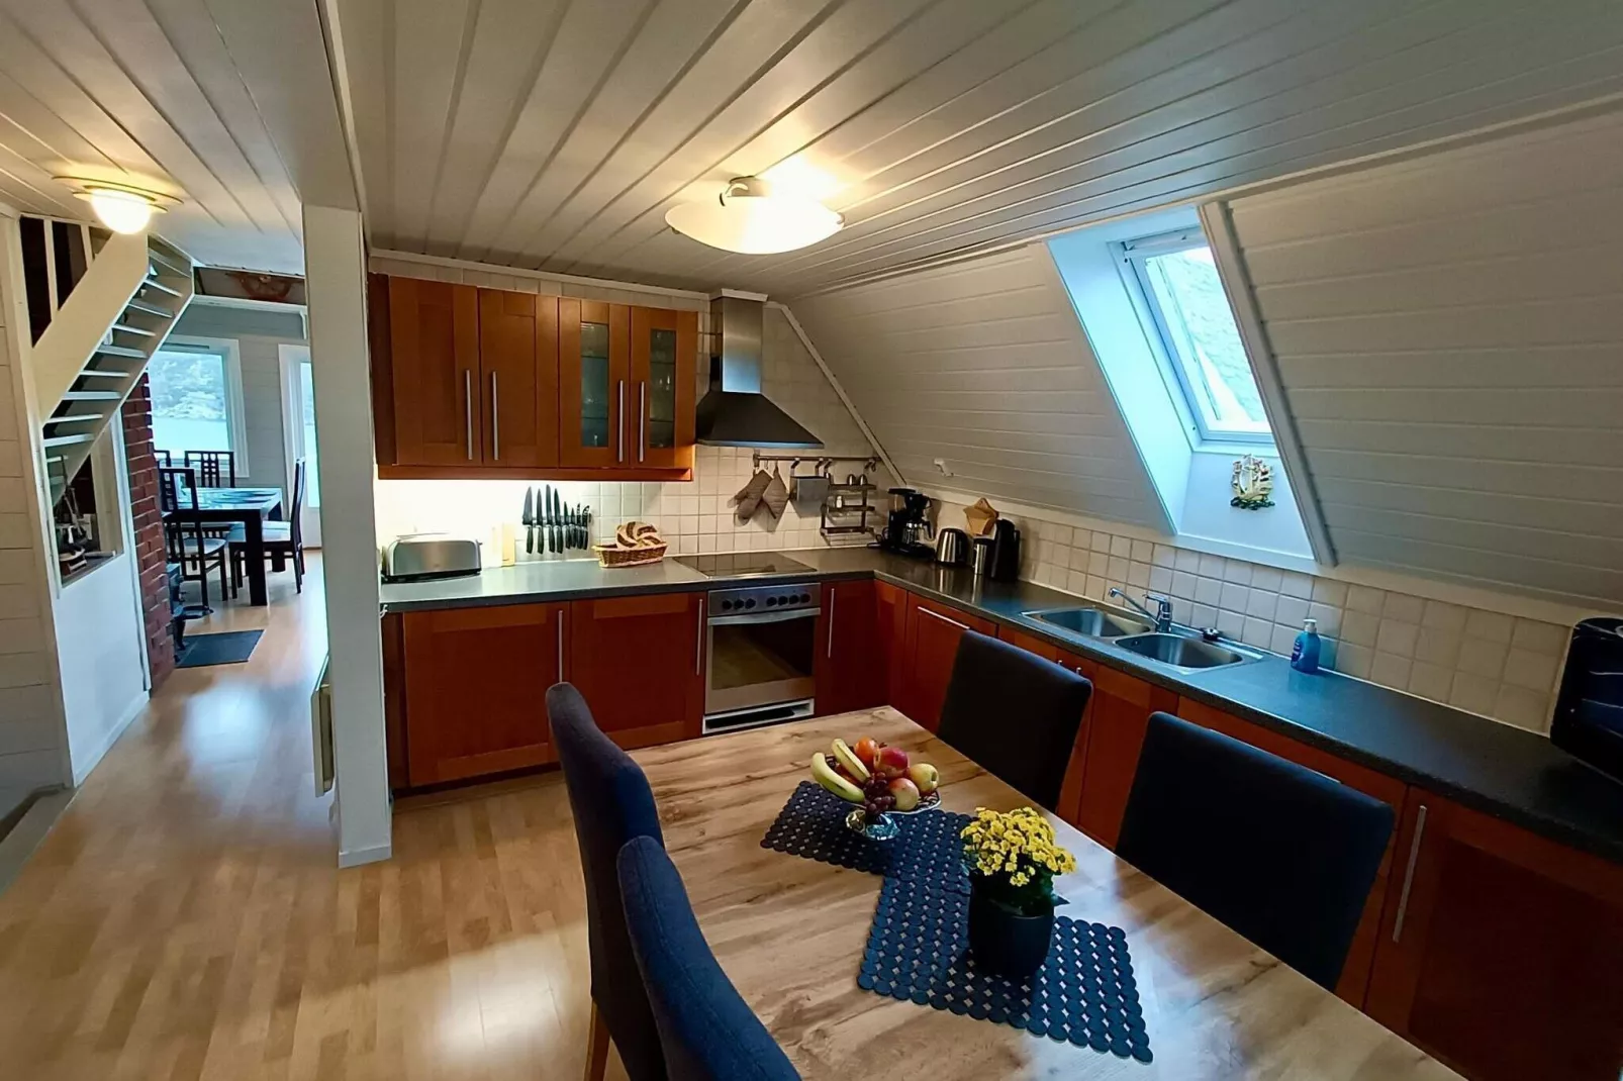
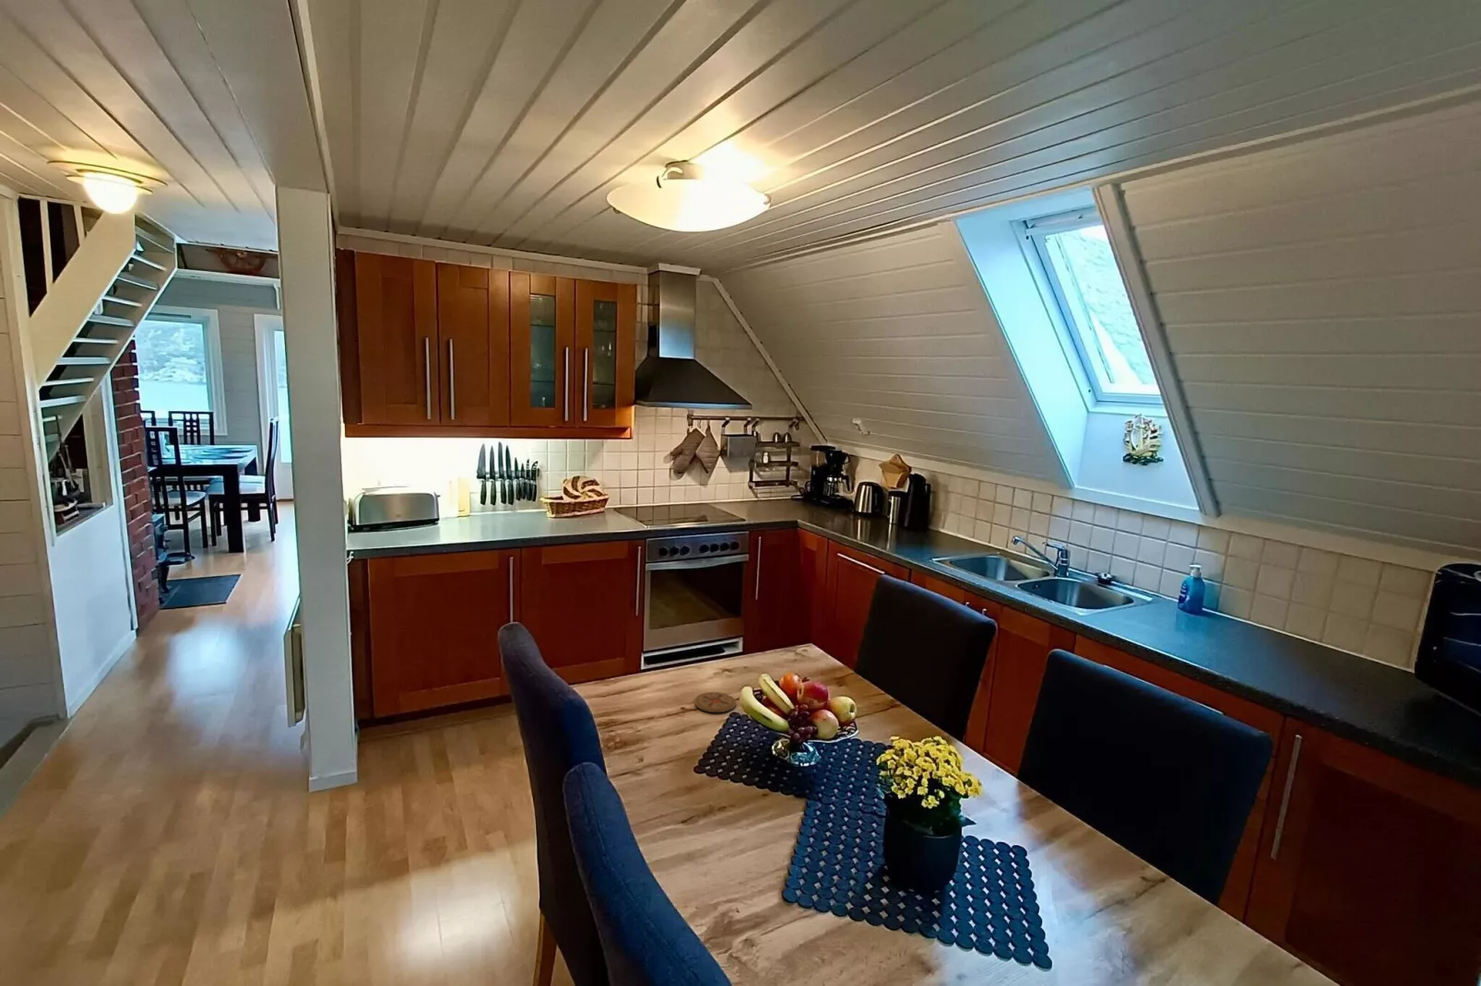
+ coaster [694,691,737,713]
